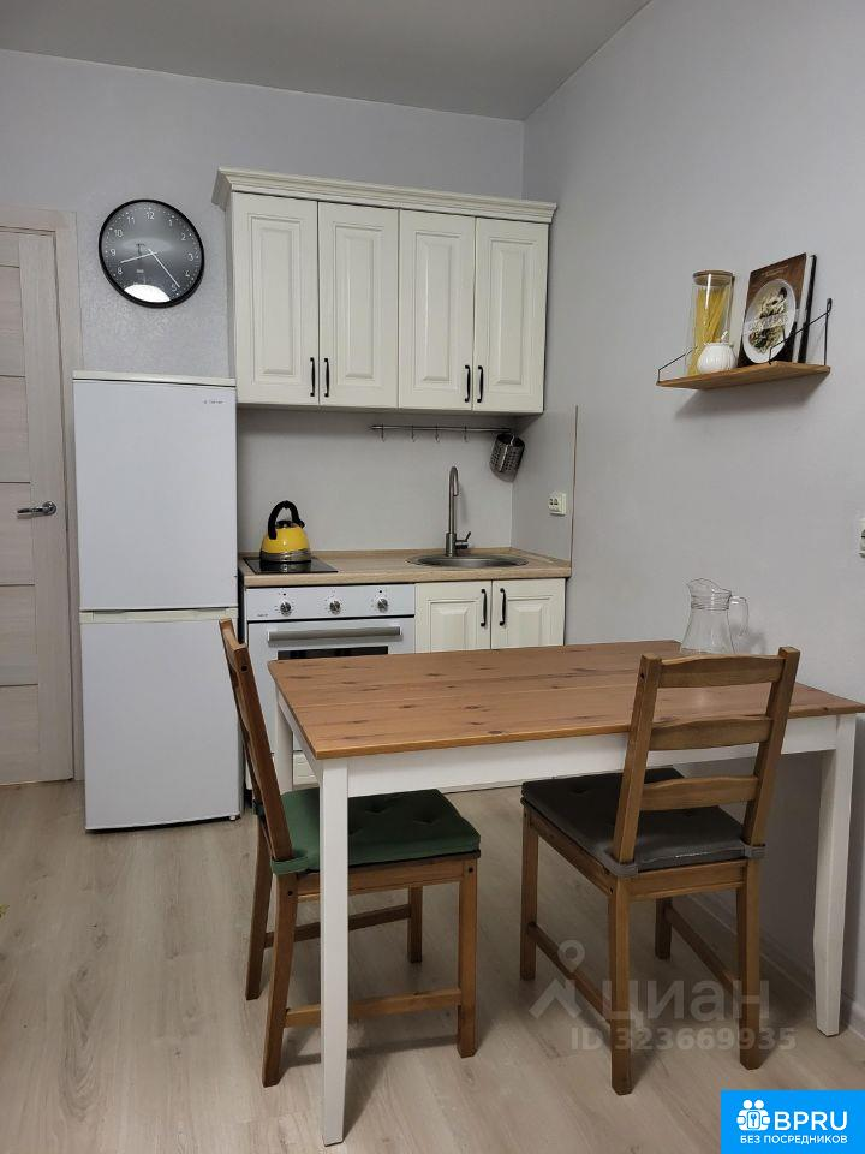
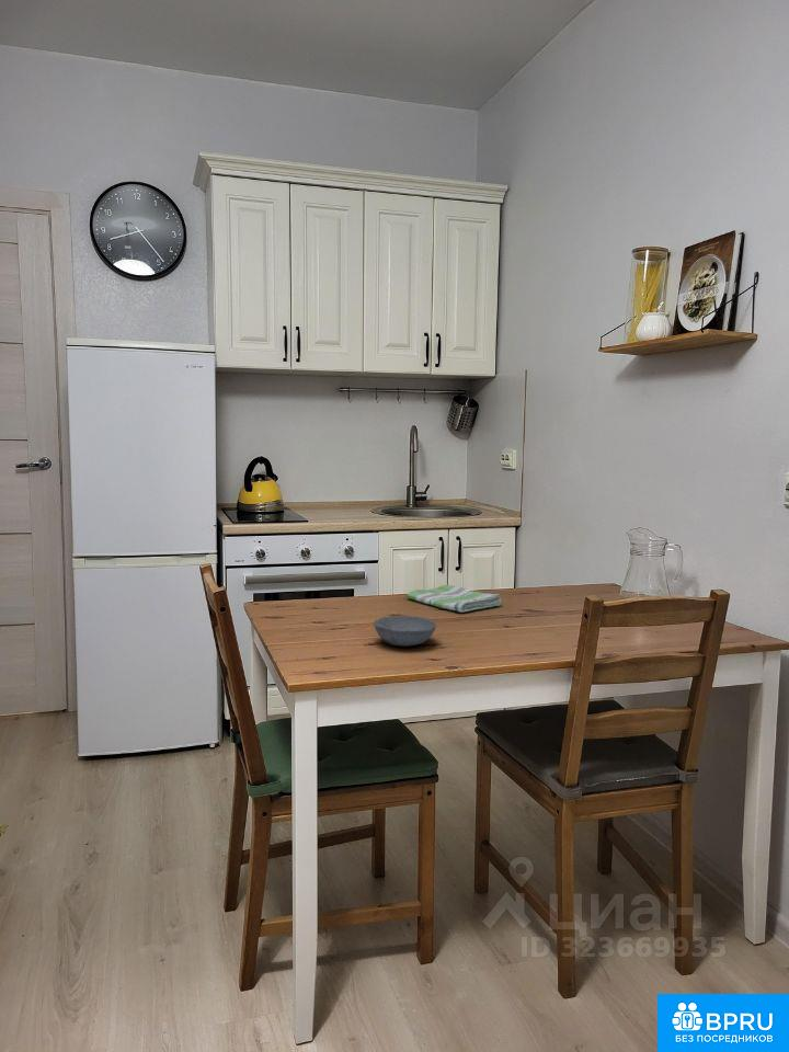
+ dish towel [405,584,503,614]
+ bowl [373,615,437,648]
